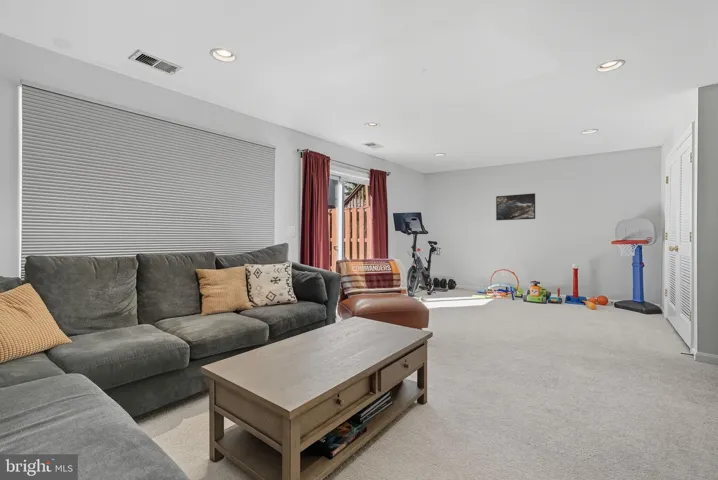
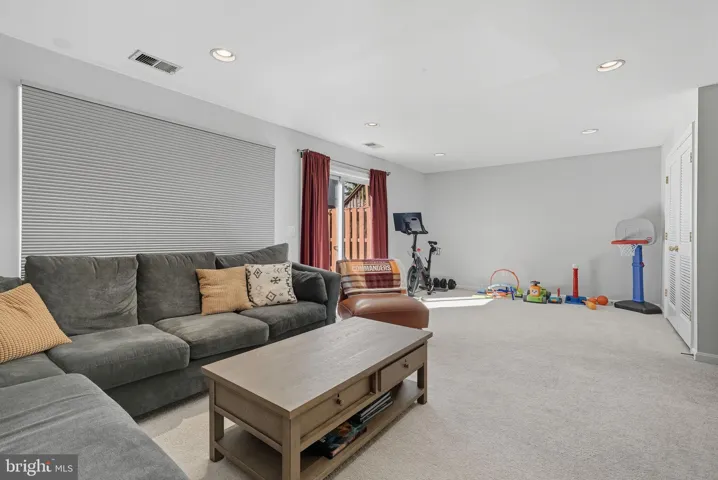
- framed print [495,192,536,221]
